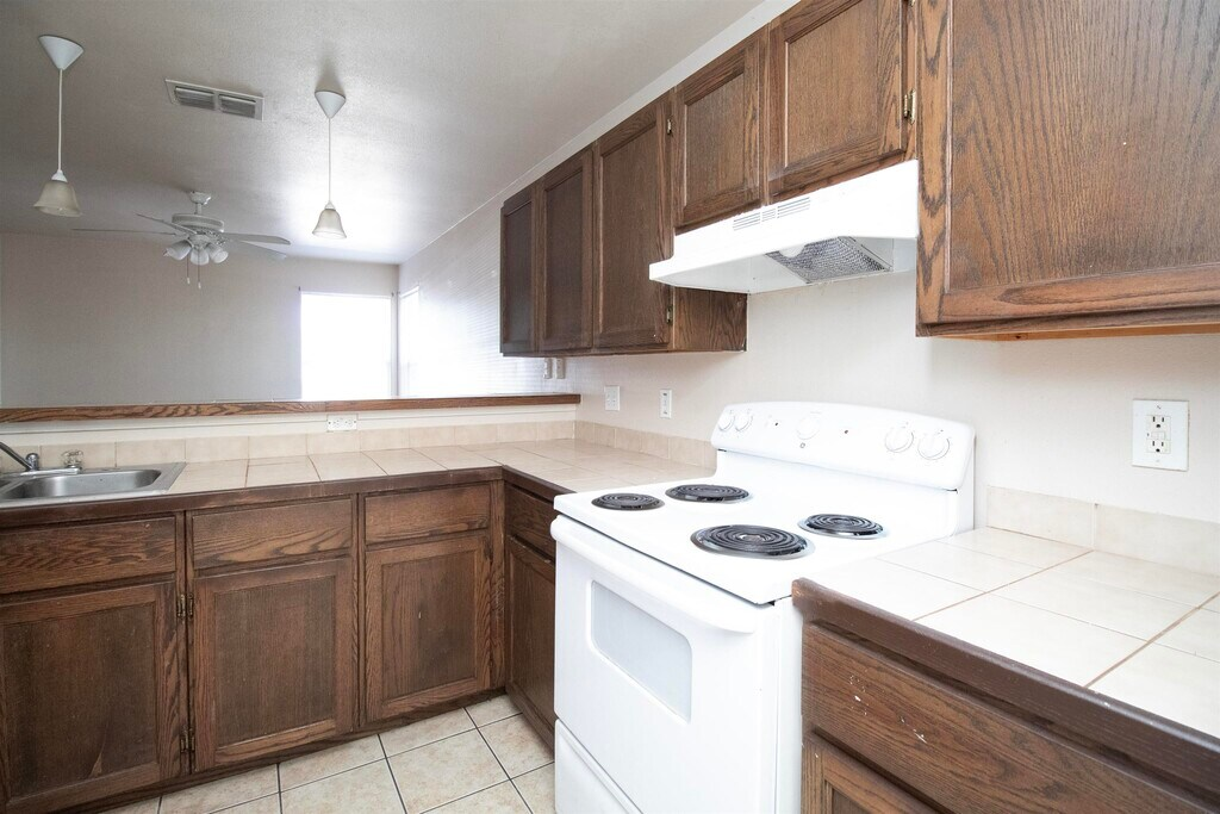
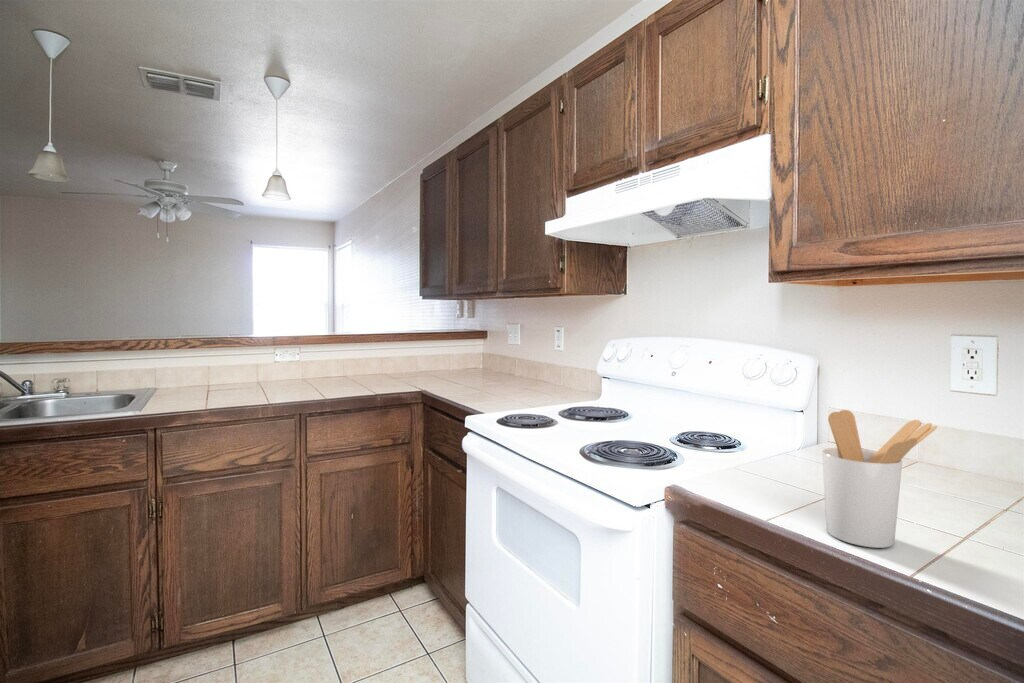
+ utensil holder [821,409,938,549]
